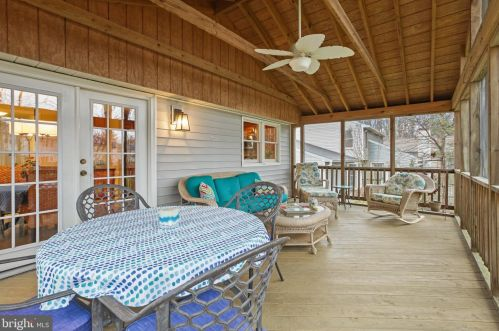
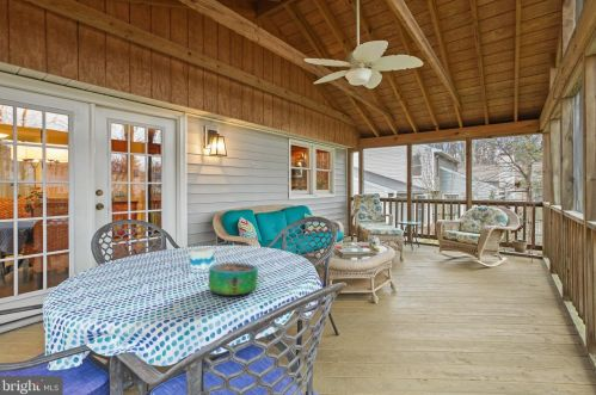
+ decorative bowl [208,261,259,297]
